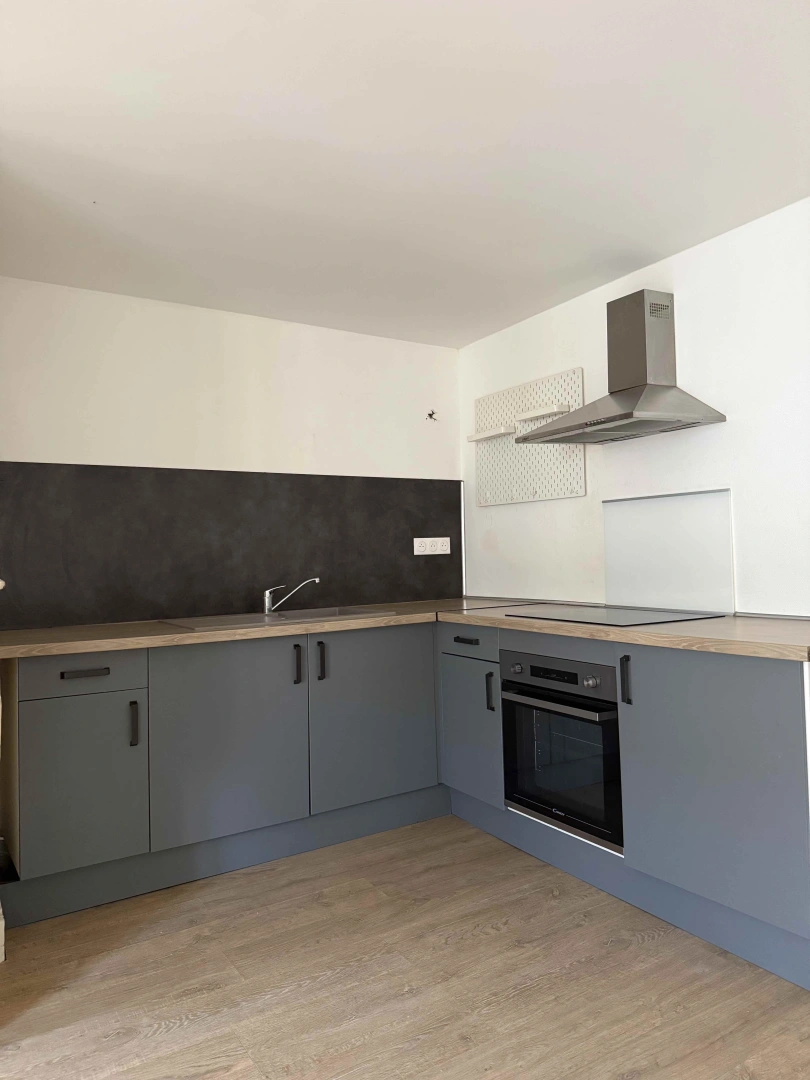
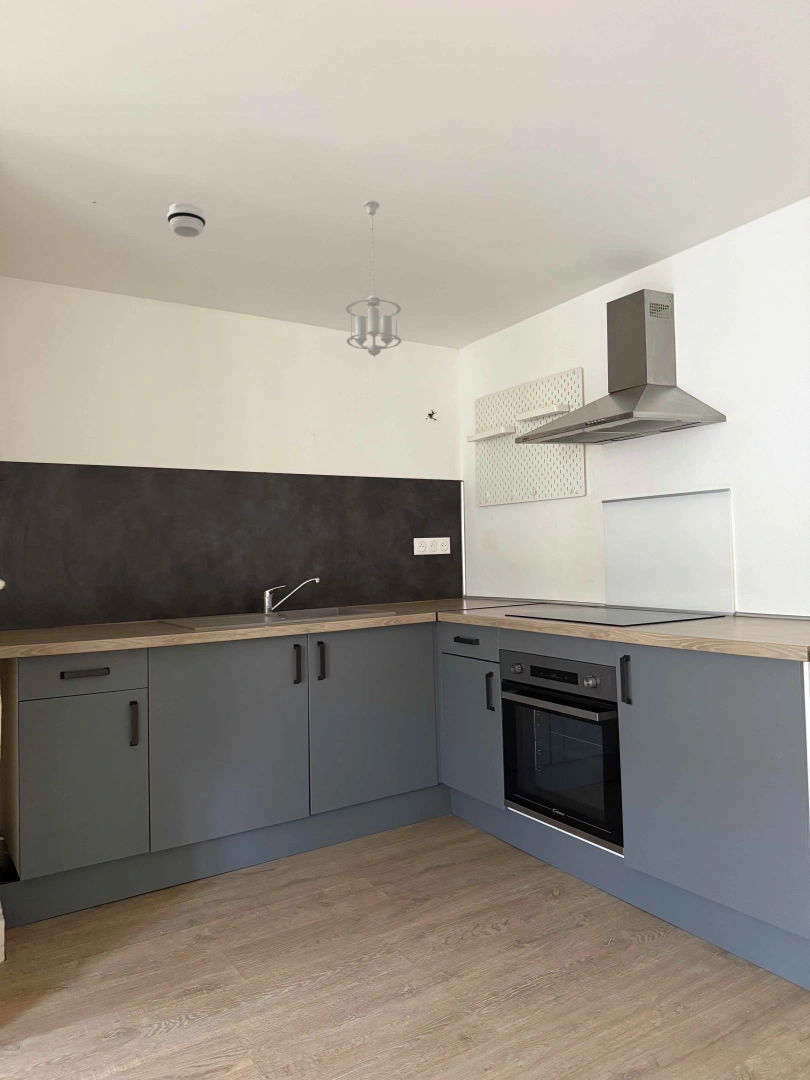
+ pendant light [345,200,402,358]
+ smoke detector [166,202,207,238]
